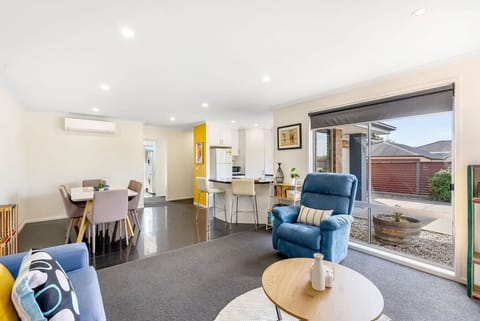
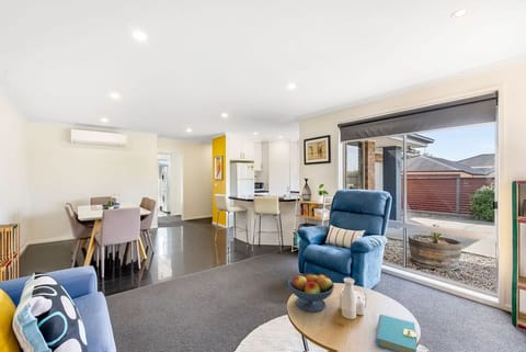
+ book [374,314,418,352]
+ fruit bowl [287,273,335,314]
